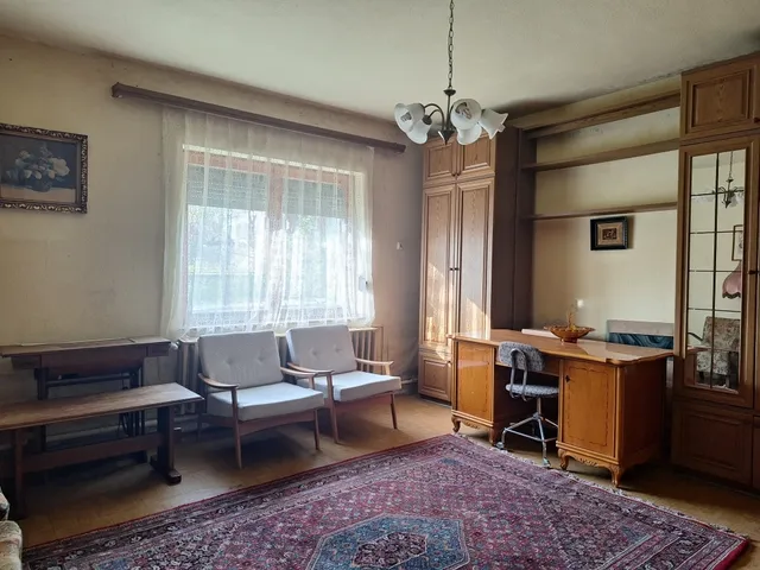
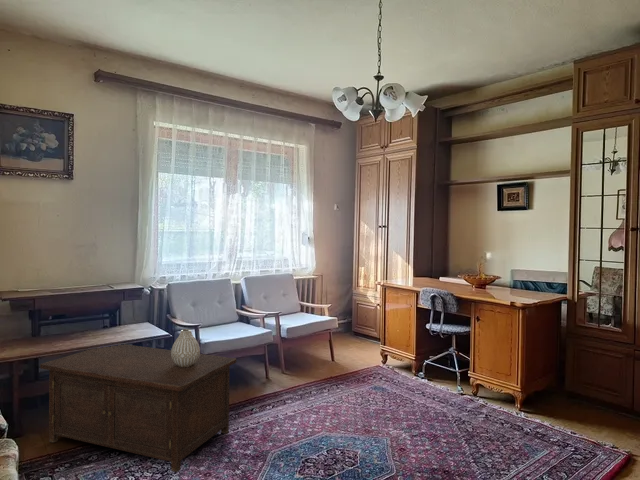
+ vase [171,328,201,367]
+ cabinet [39,343,237,473]
